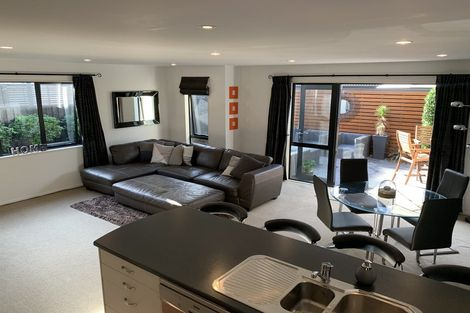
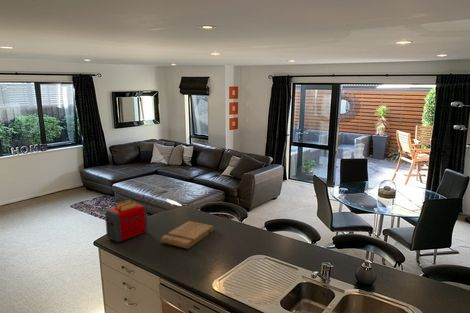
+ cutting board [159,220,215,250]
+ toaster [104,199,148,243]
